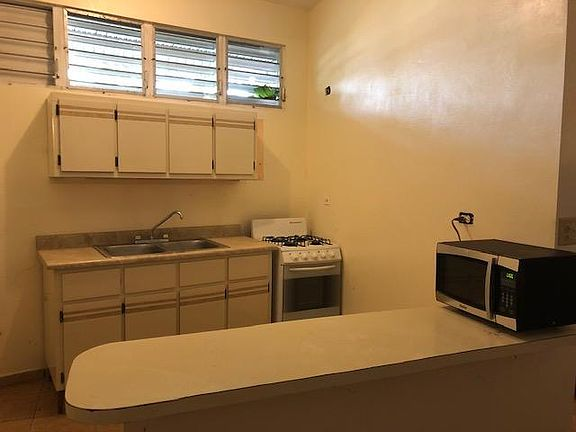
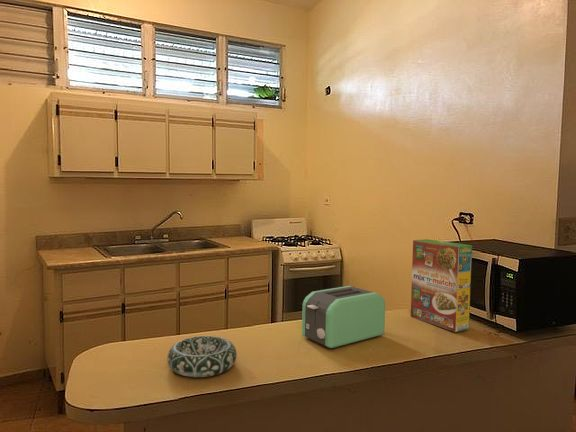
+ cereal box [410,238,473,333]
+ decorative bowl [166,335,238,378]
+ toaster [301,285,386,349]
